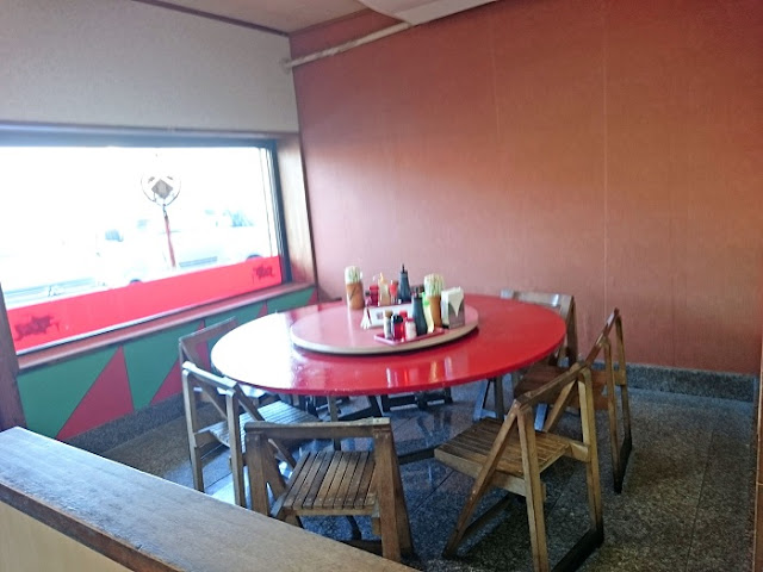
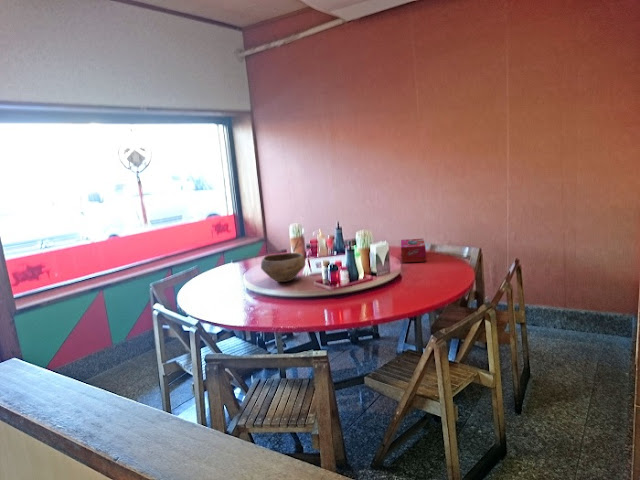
+ tissue box [400,238,427,264]
+ bowl [260,252,306,283]
